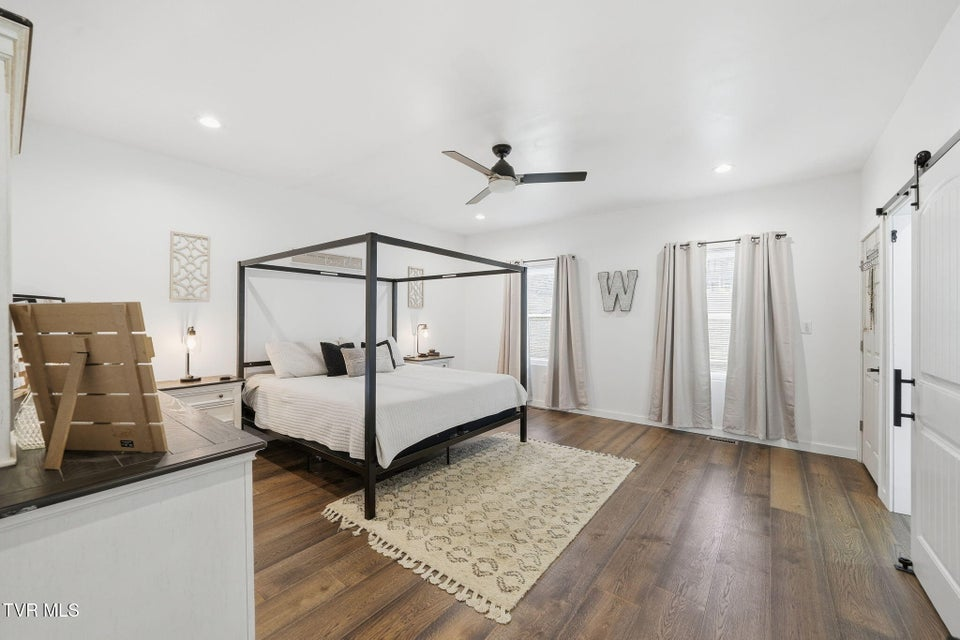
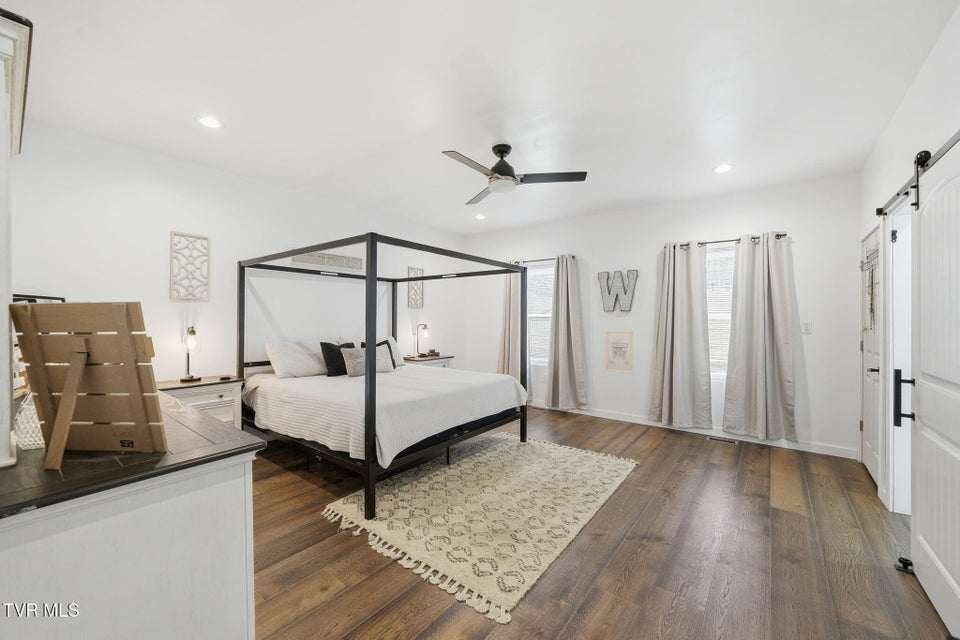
+ wall art [603,329,636,375]
